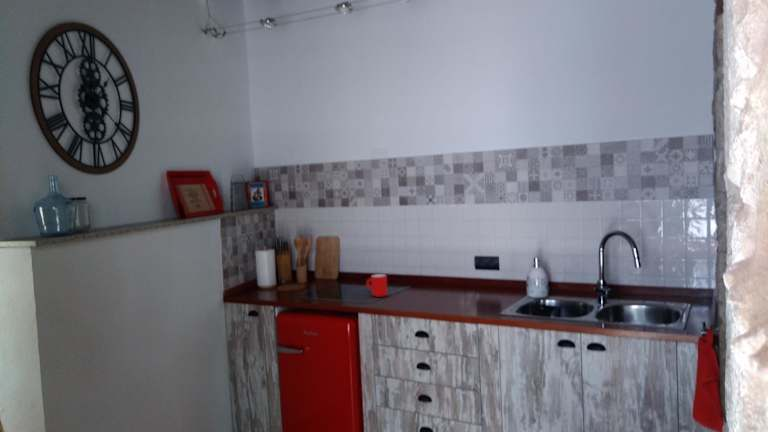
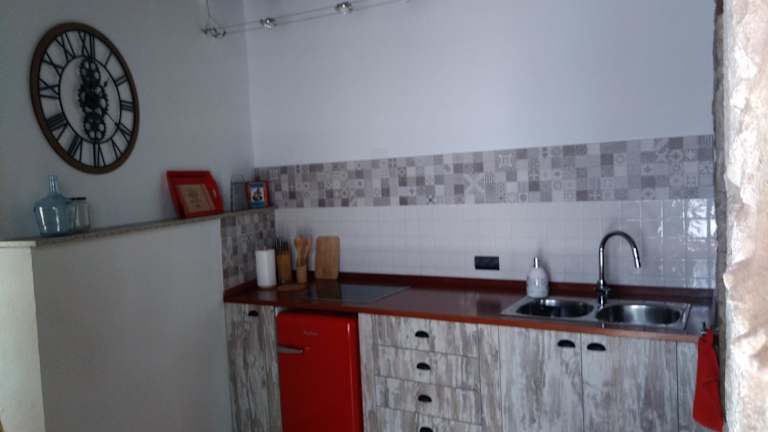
- mug [365,273,389,298]
